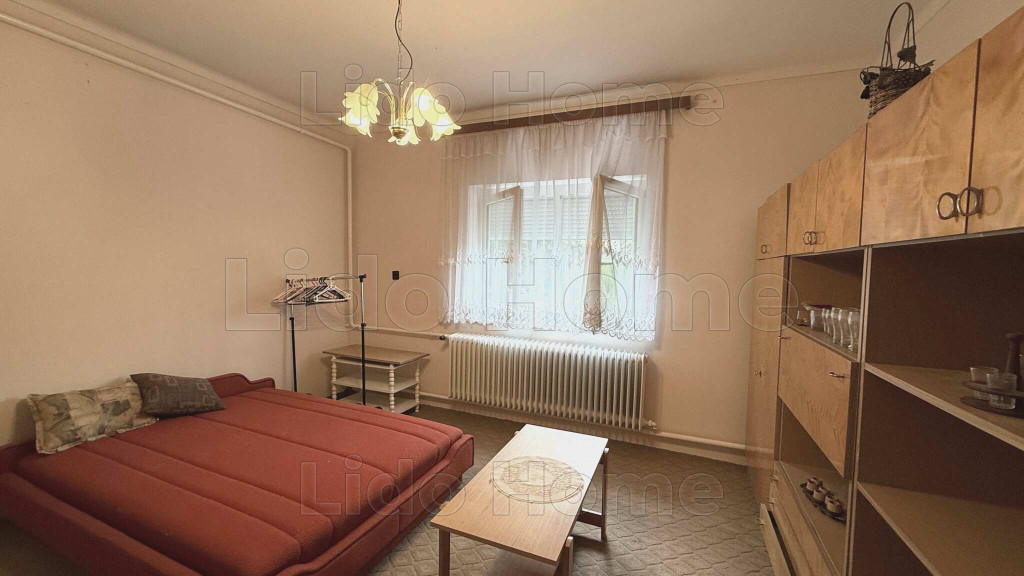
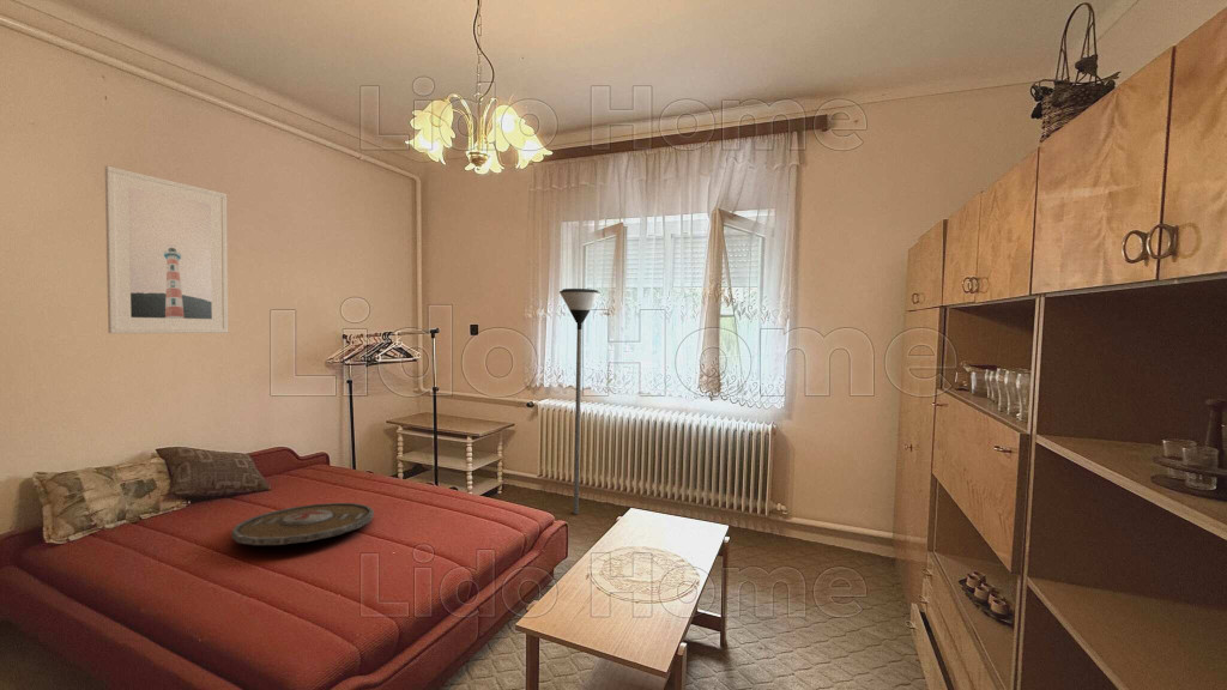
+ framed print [104,165,229,334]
+ serving tray [230,502,375,546]
+ floor lamp [558,288,602,515]
